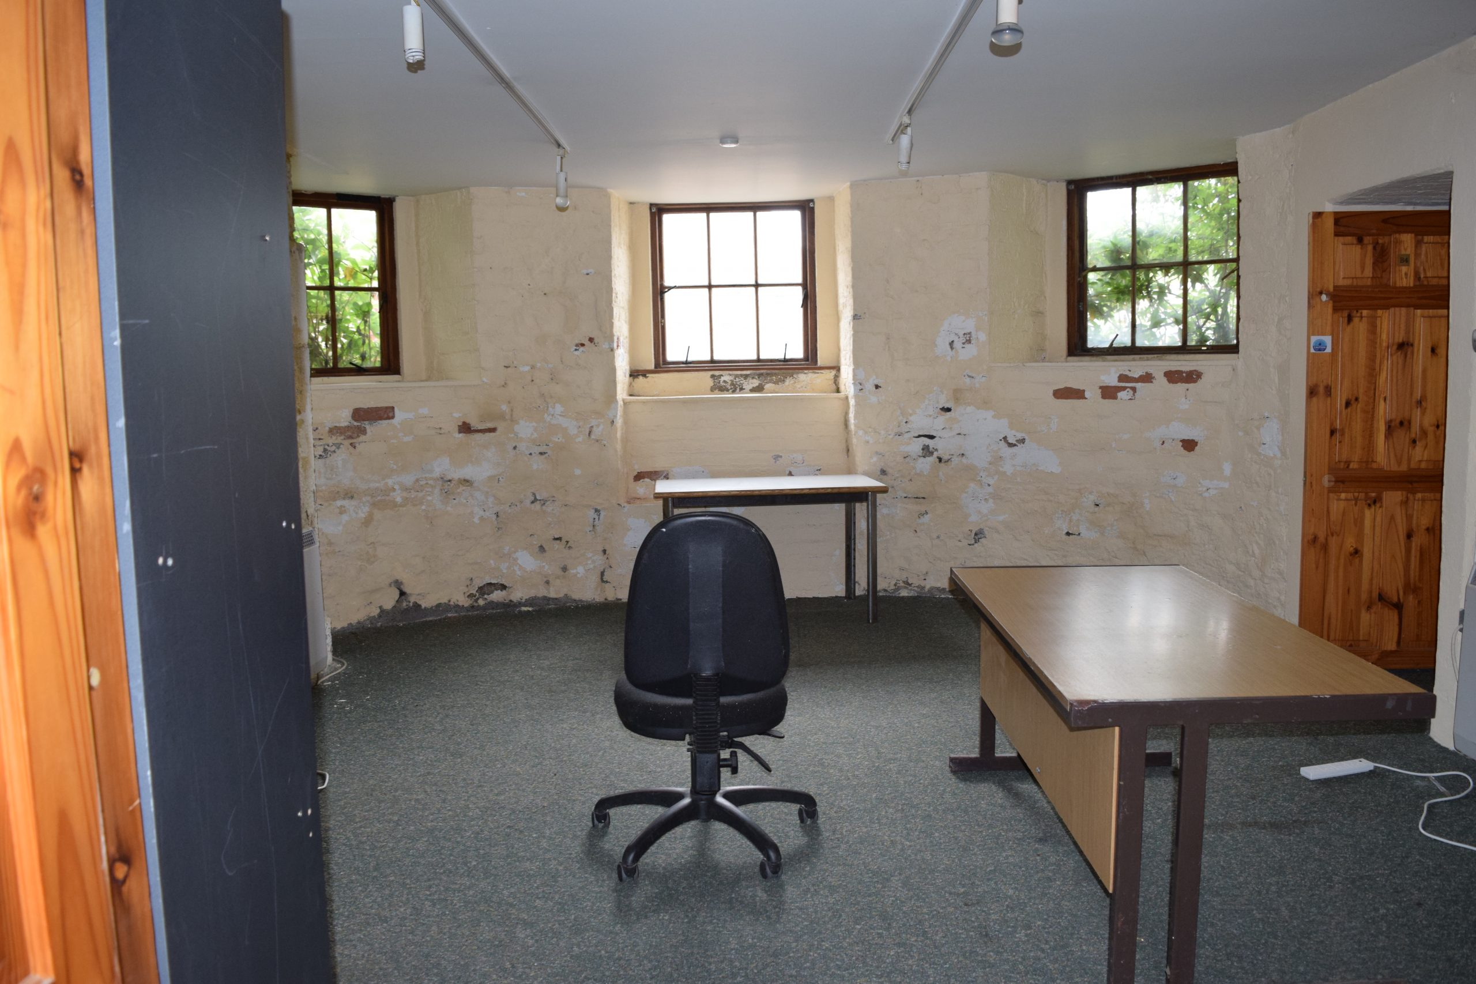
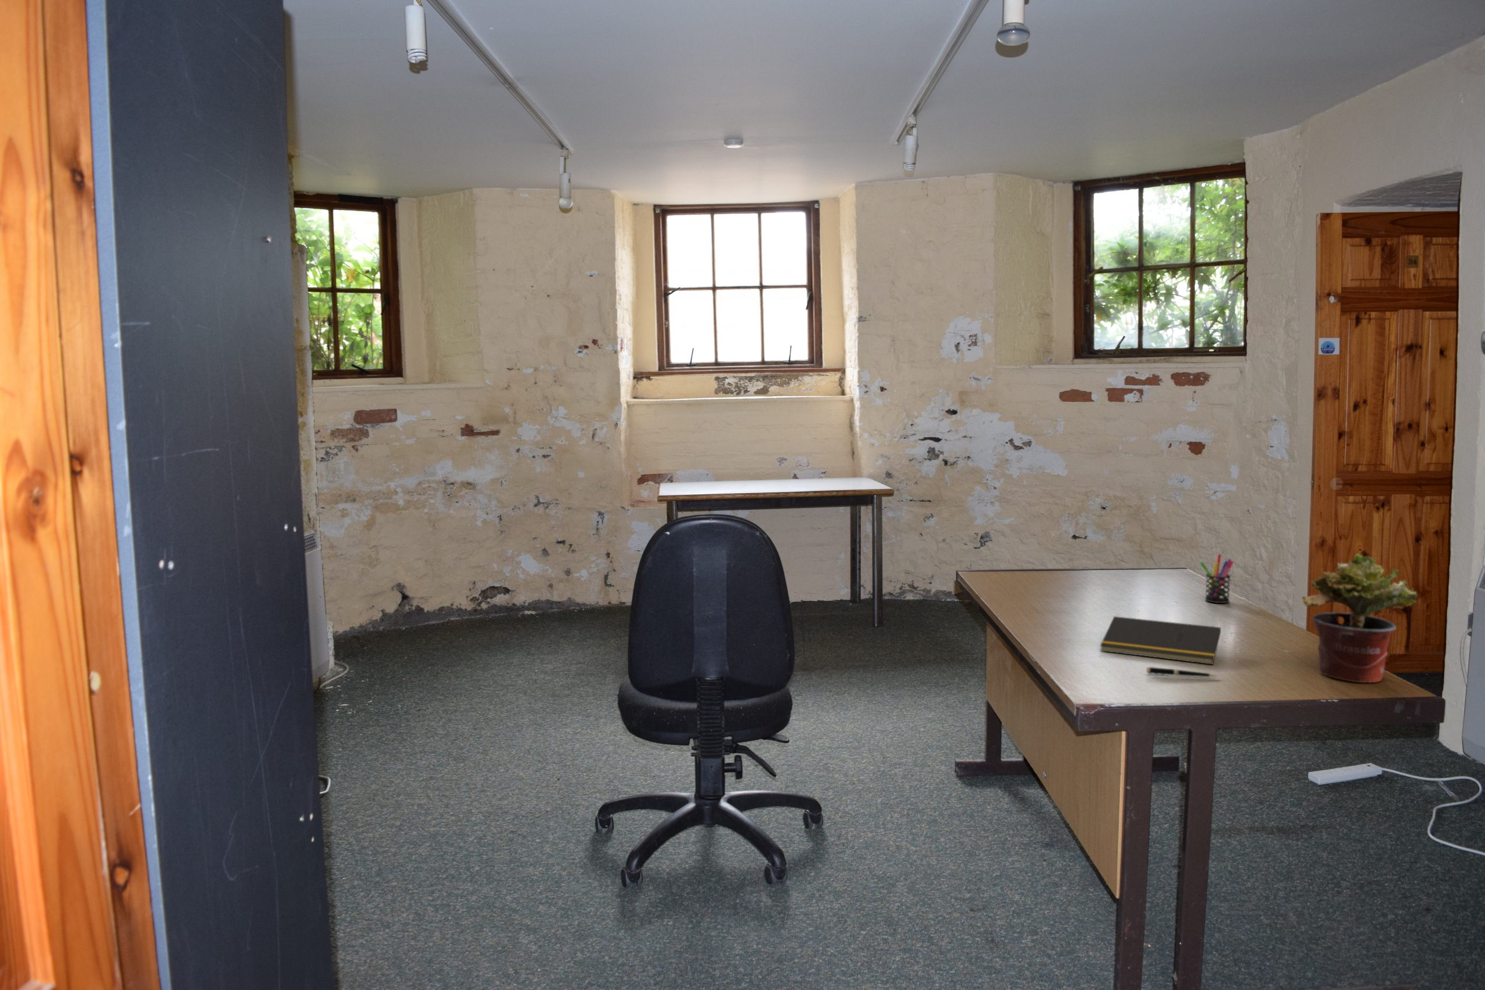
+ pen holder [1200,554,1234,603]
+ potted plant [1302,552,1418,683]
+ notepad [1099,615,1222,665]
+ pen [1146,666,1220,677]
